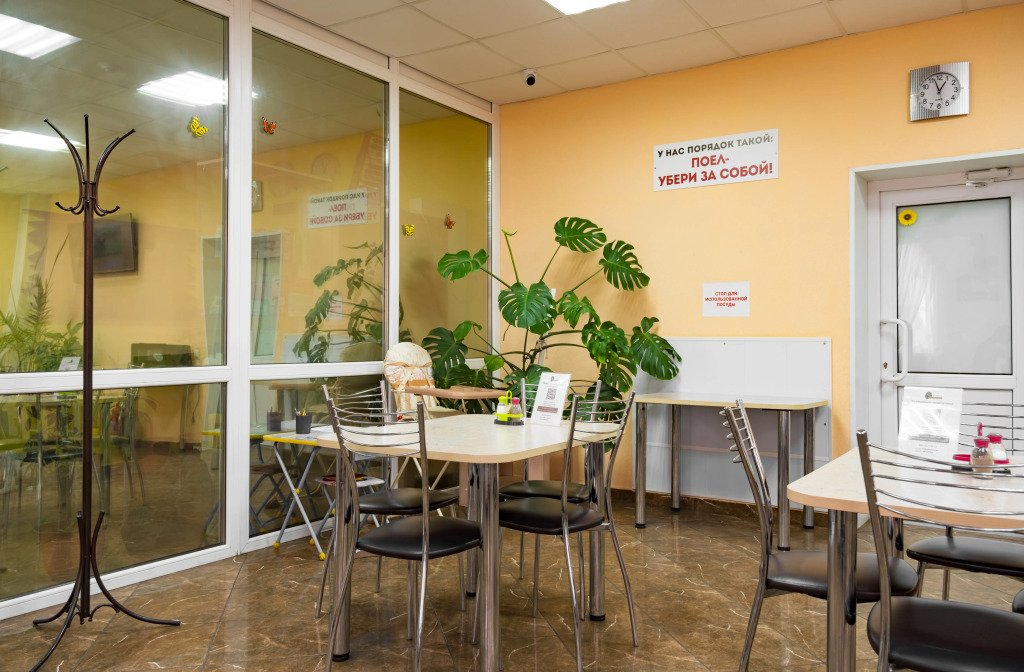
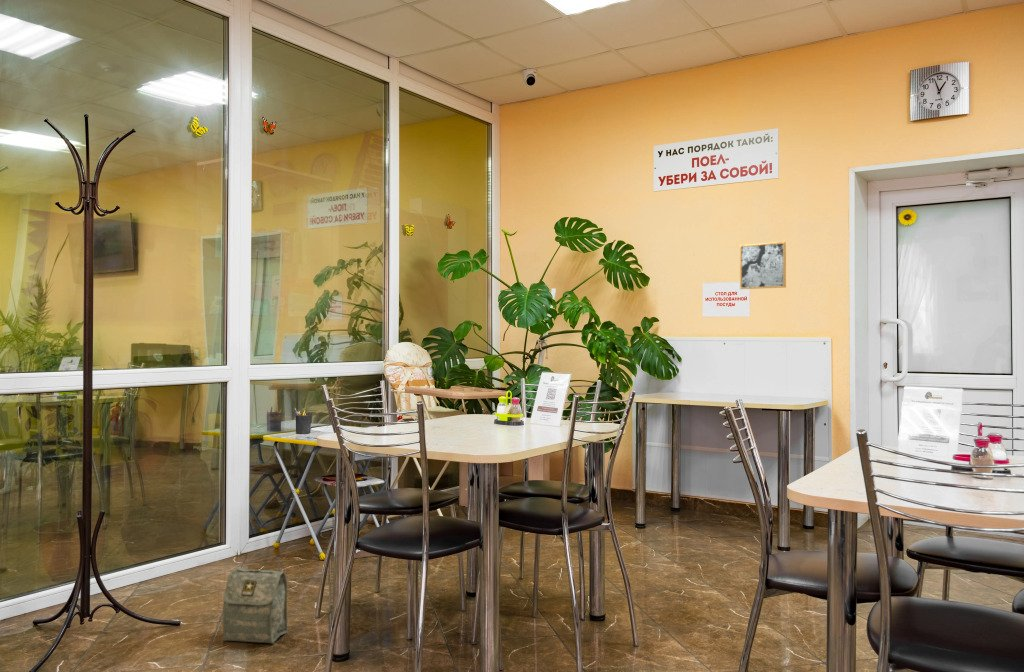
+ wall art [739,241,787,290]
+ bag [222,566,288,644]
